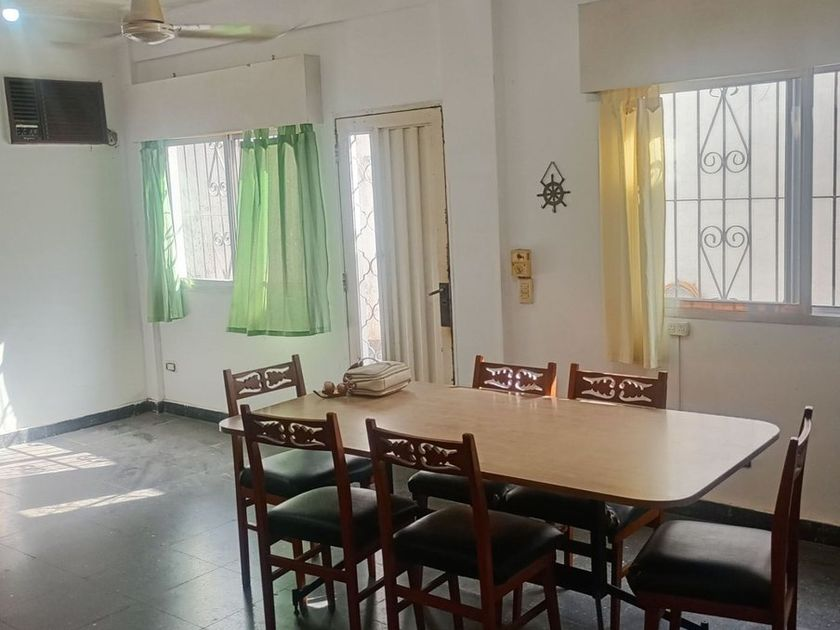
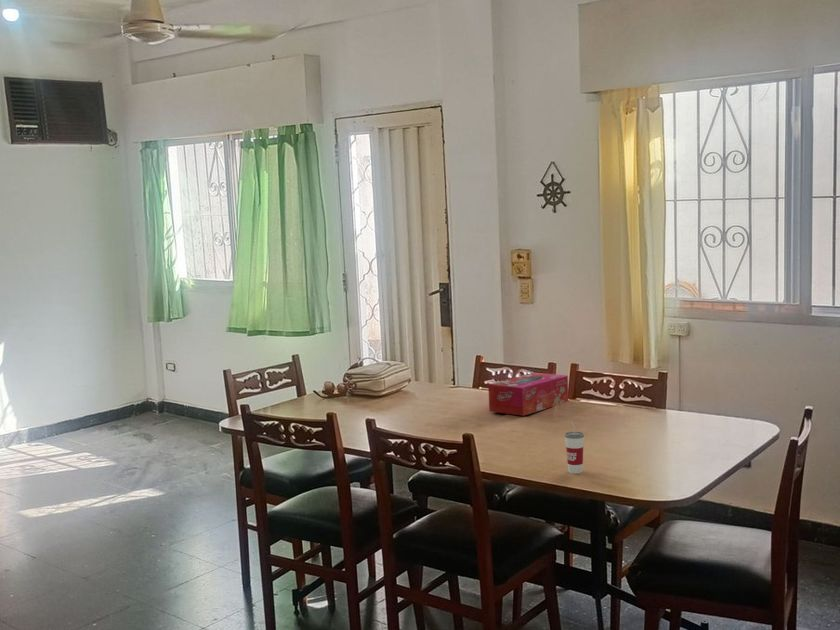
+ tissue box [487,372,569,417]
+ cup [564,420,585,474]
